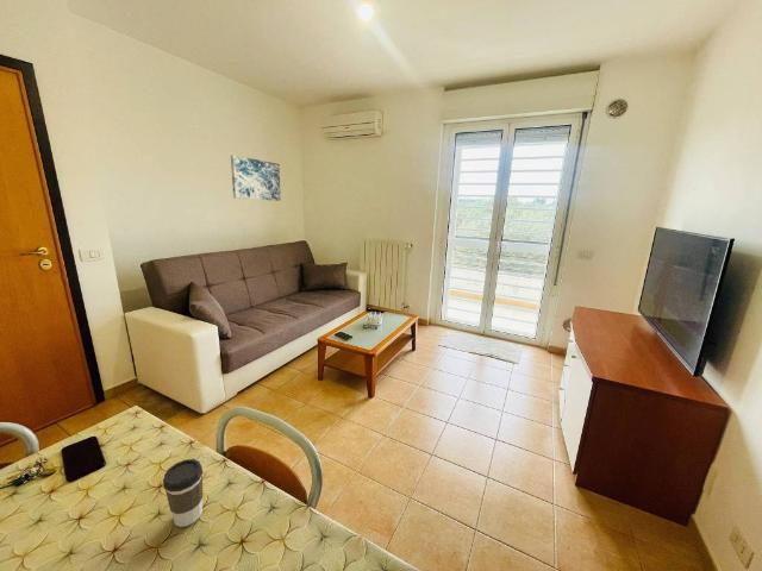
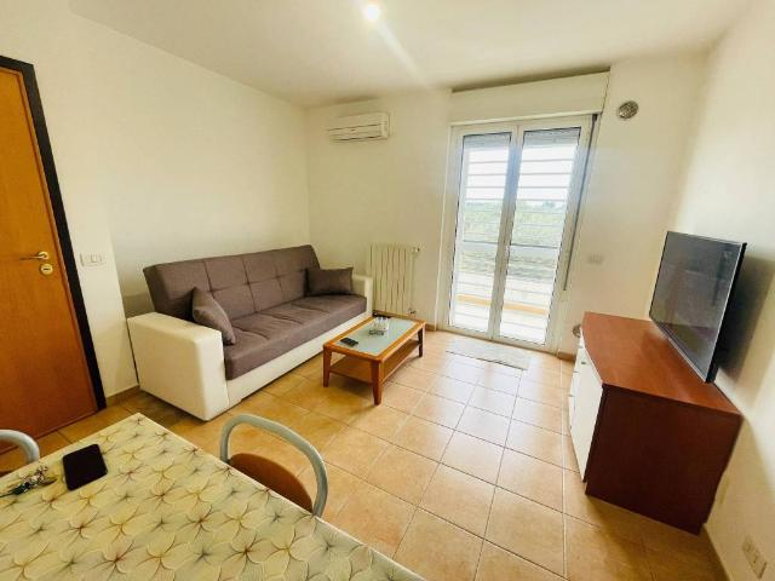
- coffee cup [162,458,204,528]
- wall art [230,153,282,202]
